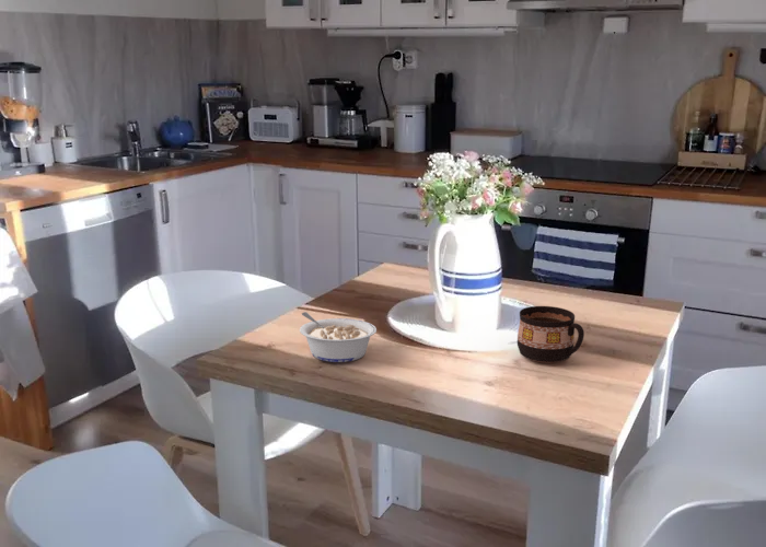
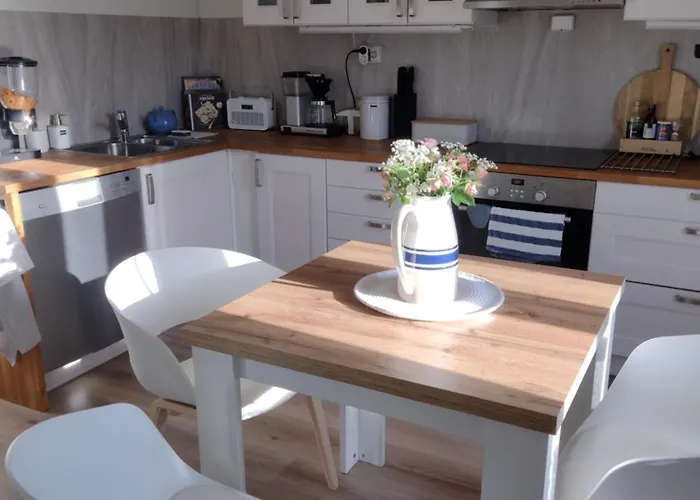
- cup [517,305,585,364]
- legume [299,311,378,363]
